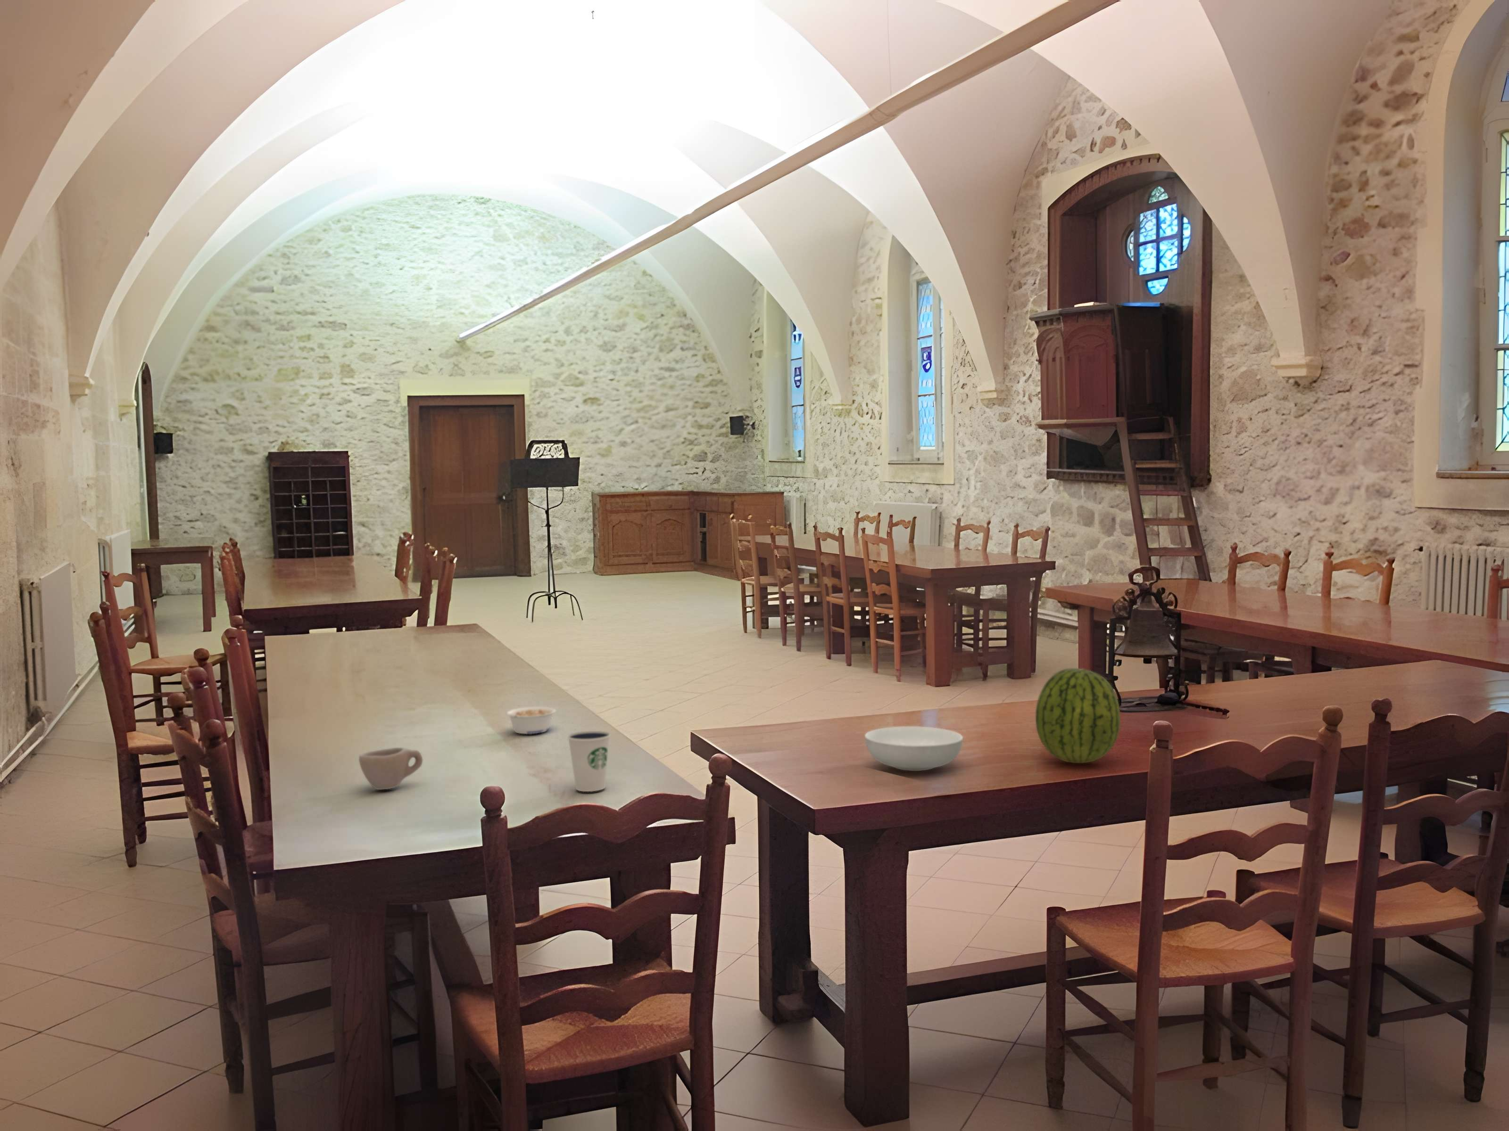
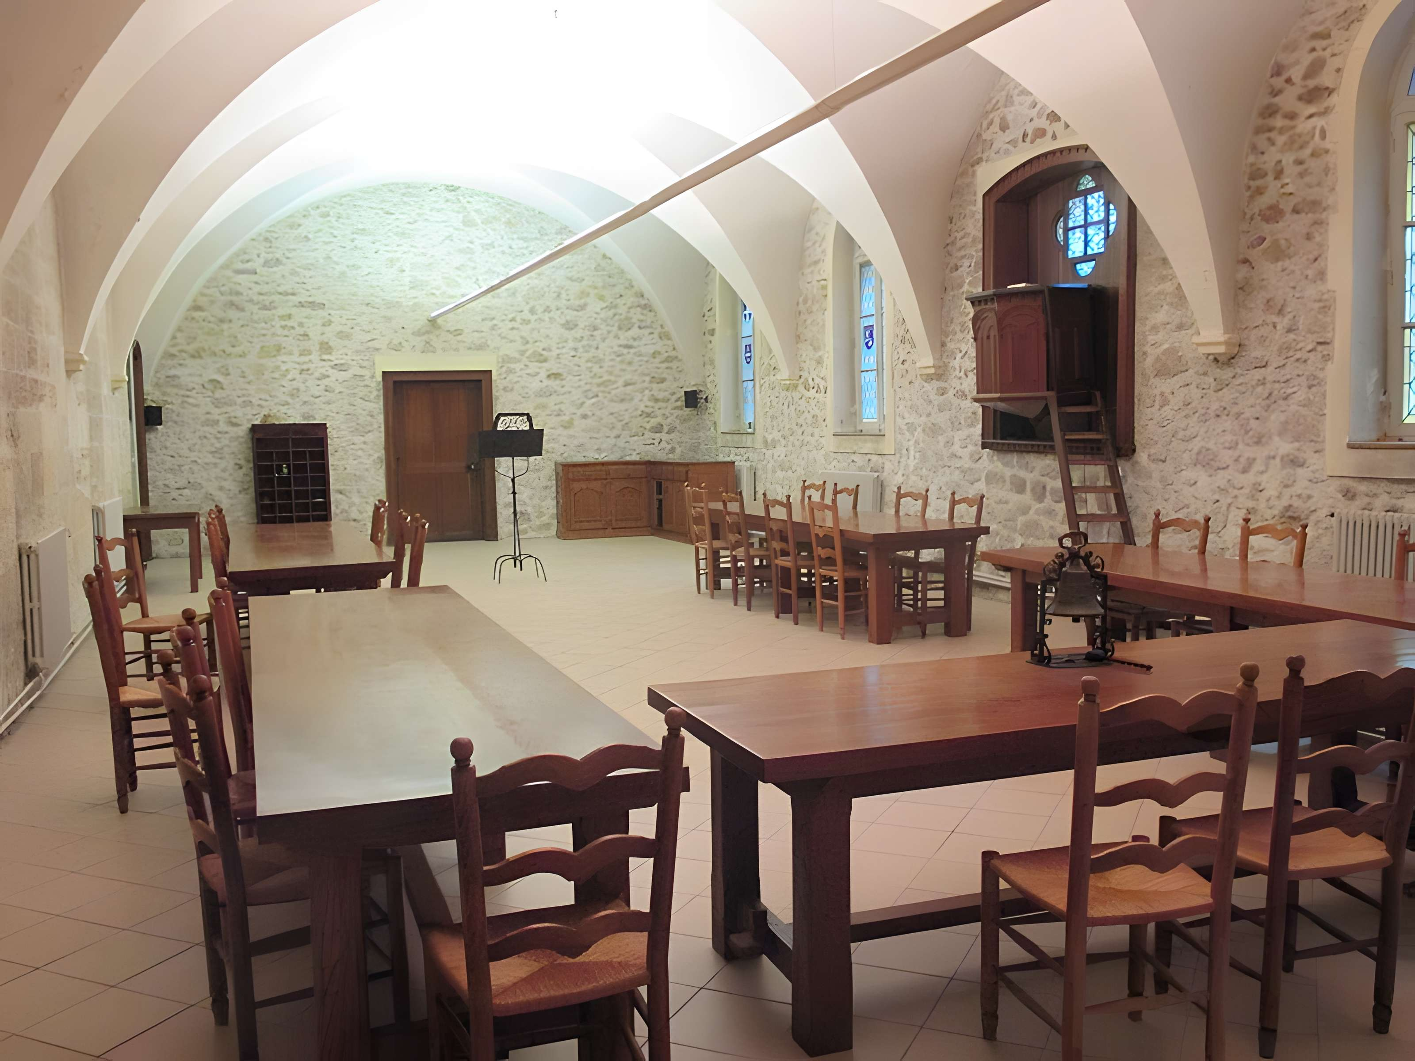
- fruit [1035,668,1120,764]
- dixie cup [567,731,611,792]
- serving bowl [864,726,964,771]
- cup [359,747,423,790]
- legume [505,706,556,734]
